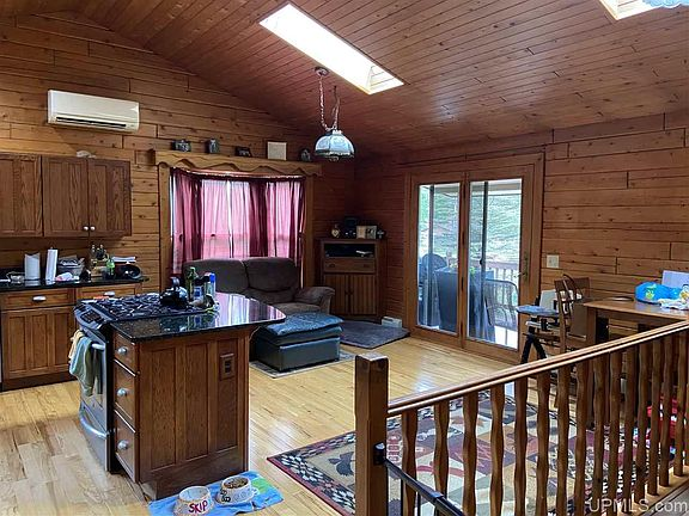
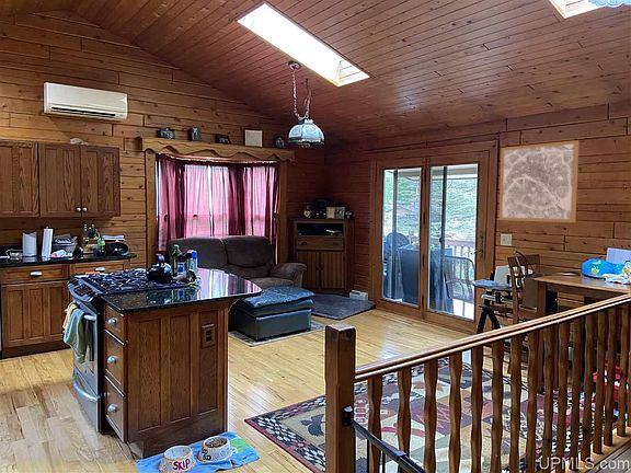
+ wall art [497,139,580,223]
